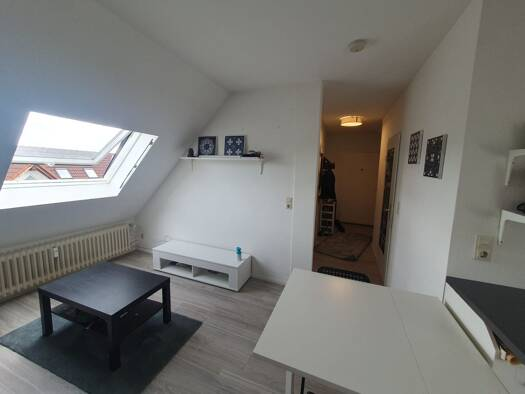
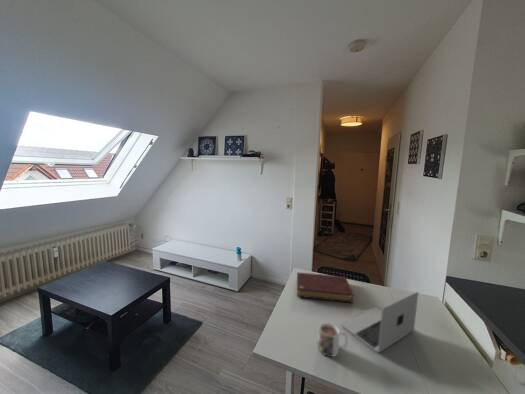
+ book [296,271,355,304]
+ mug [317,322,349,358]
+ laptop [340,291,419,353]
